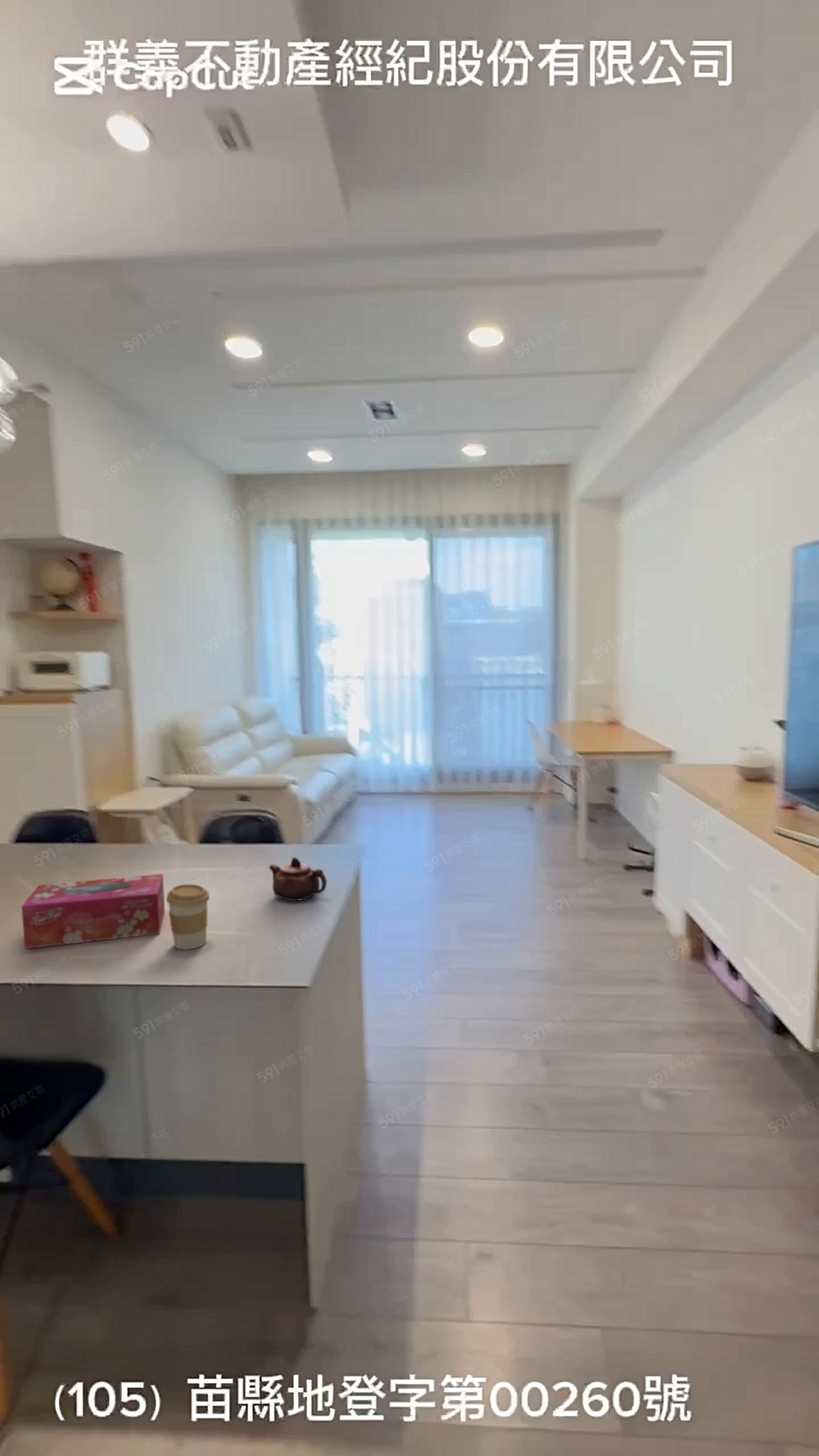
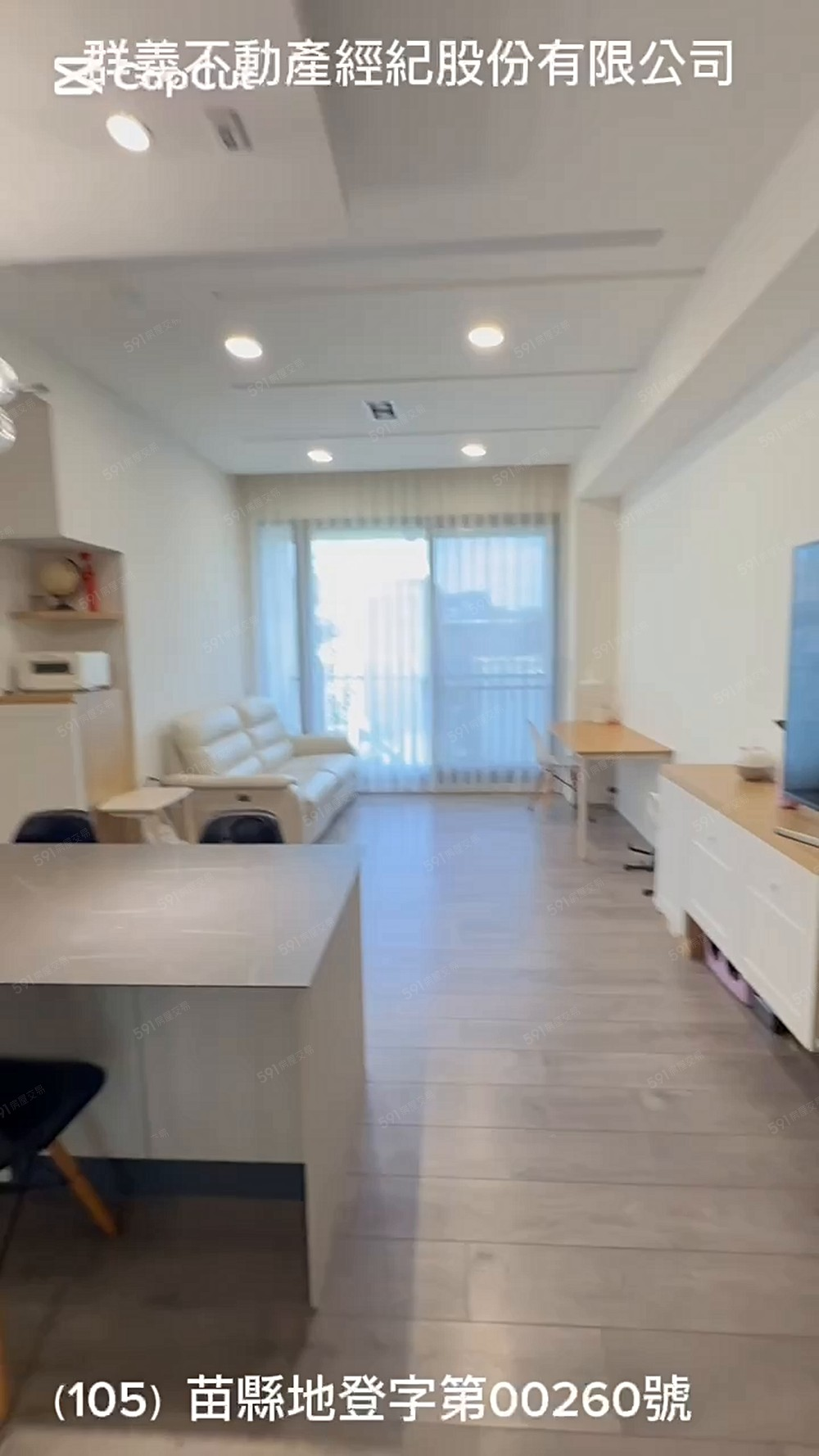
- teapot [269,857,328,902]
- tissue box [20,873,165,950]
- coffee cup [165,884,210,950]
